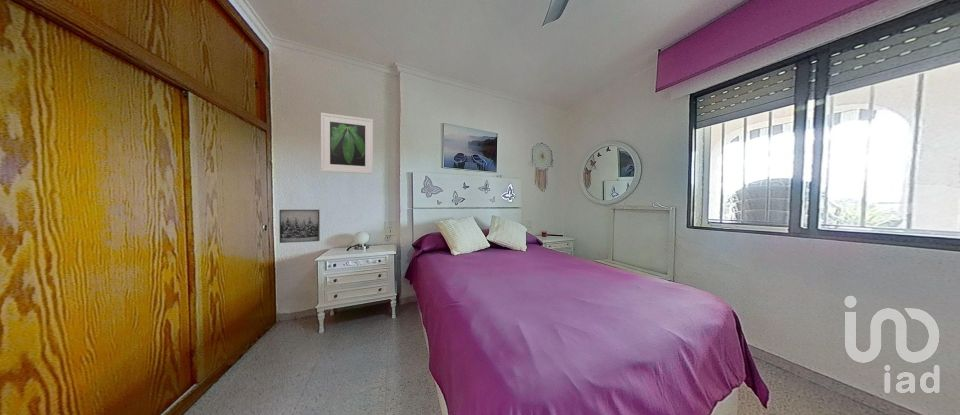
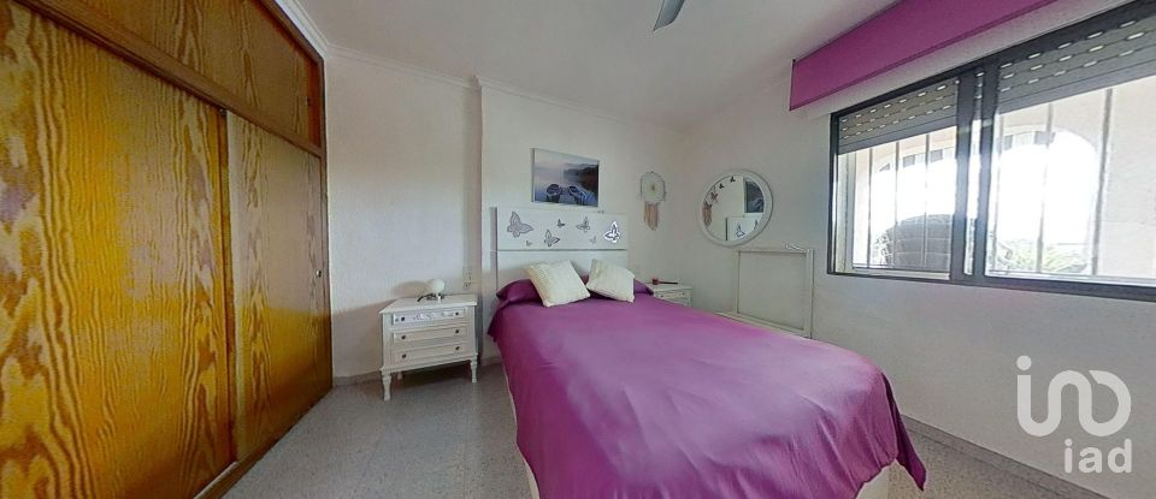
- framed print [320,112,374,175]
- wall art [278,209,321,244]
